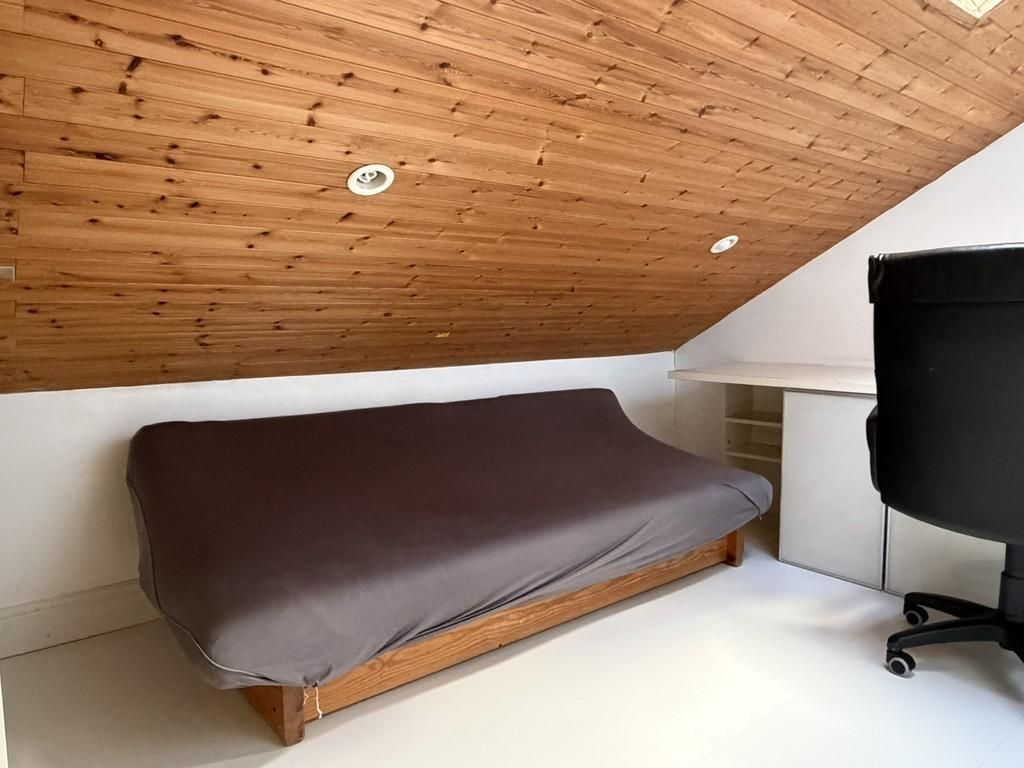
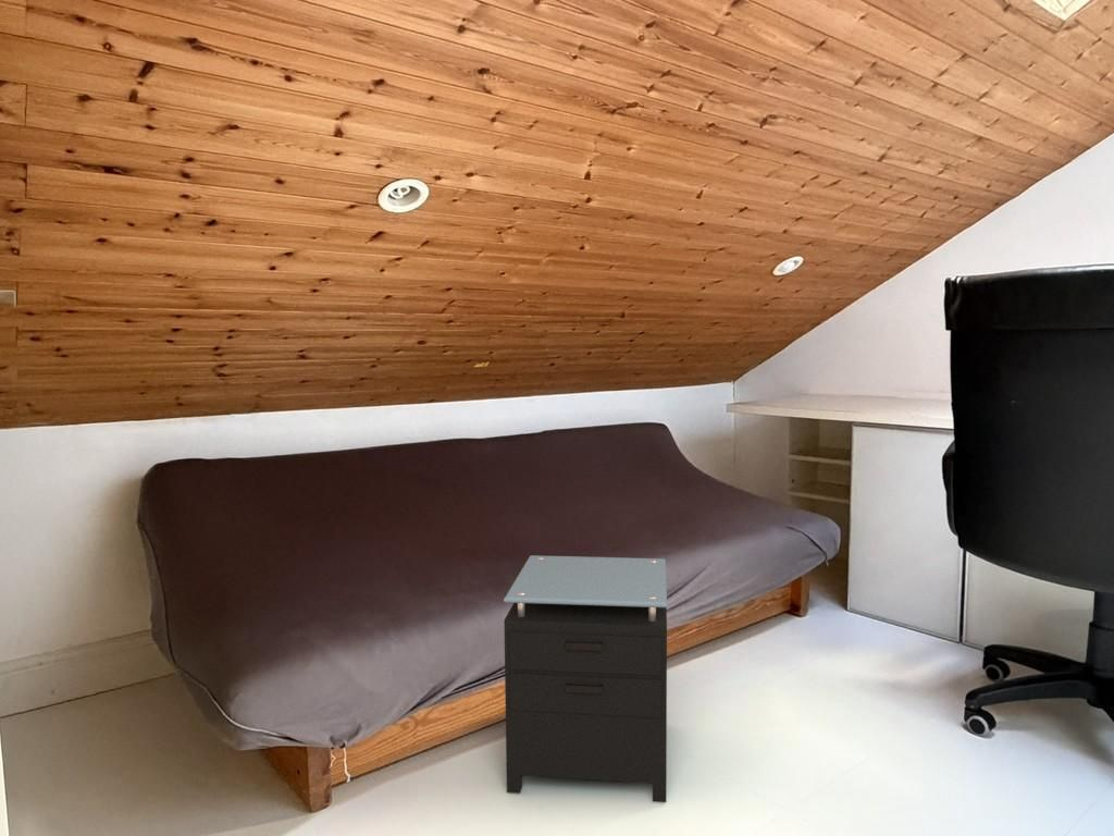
+ nightstand [503,554,668,803]
